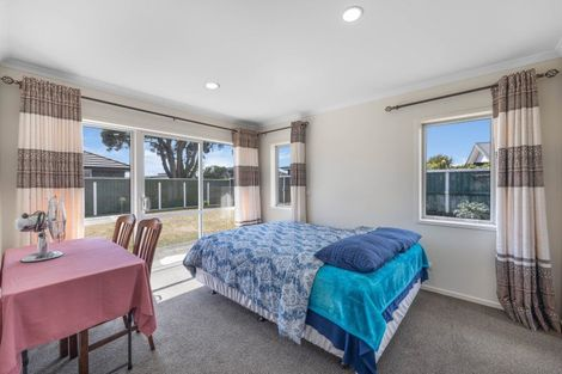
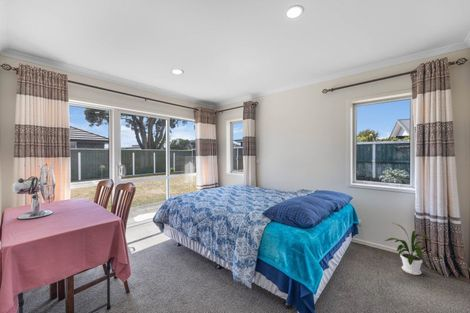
+ house plant [384,222,433,276]
